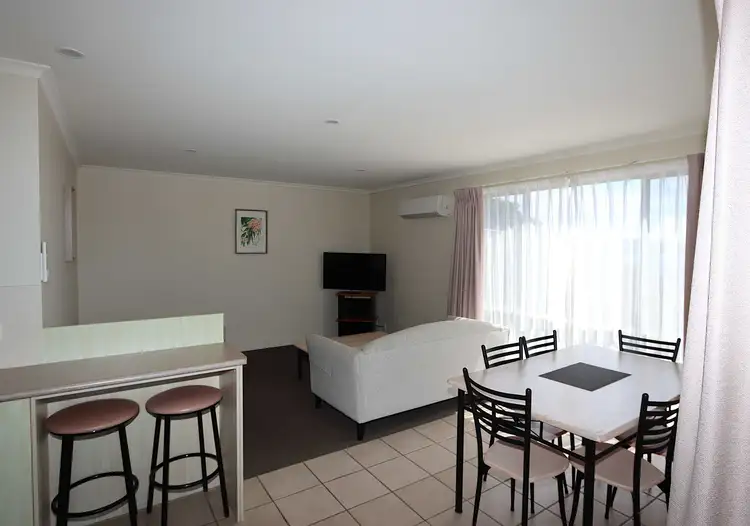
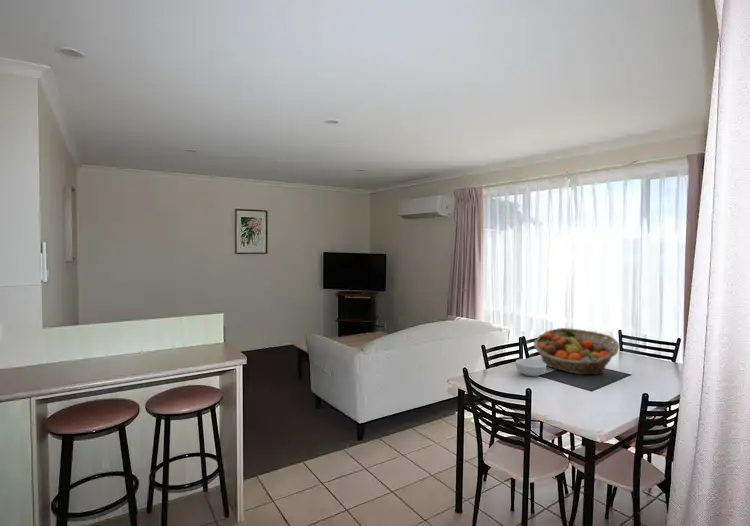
+ cereal bowl [515,358,547,377]
+ fruit basket [533,327,620,376]
